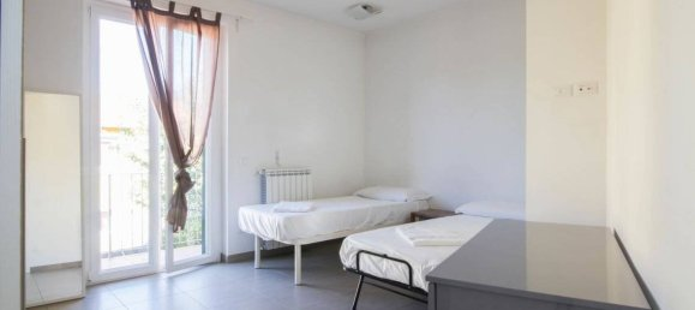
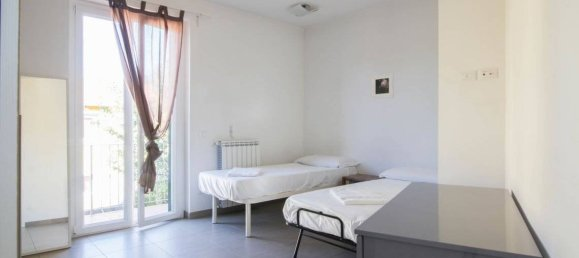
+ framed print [371,72,395,100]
